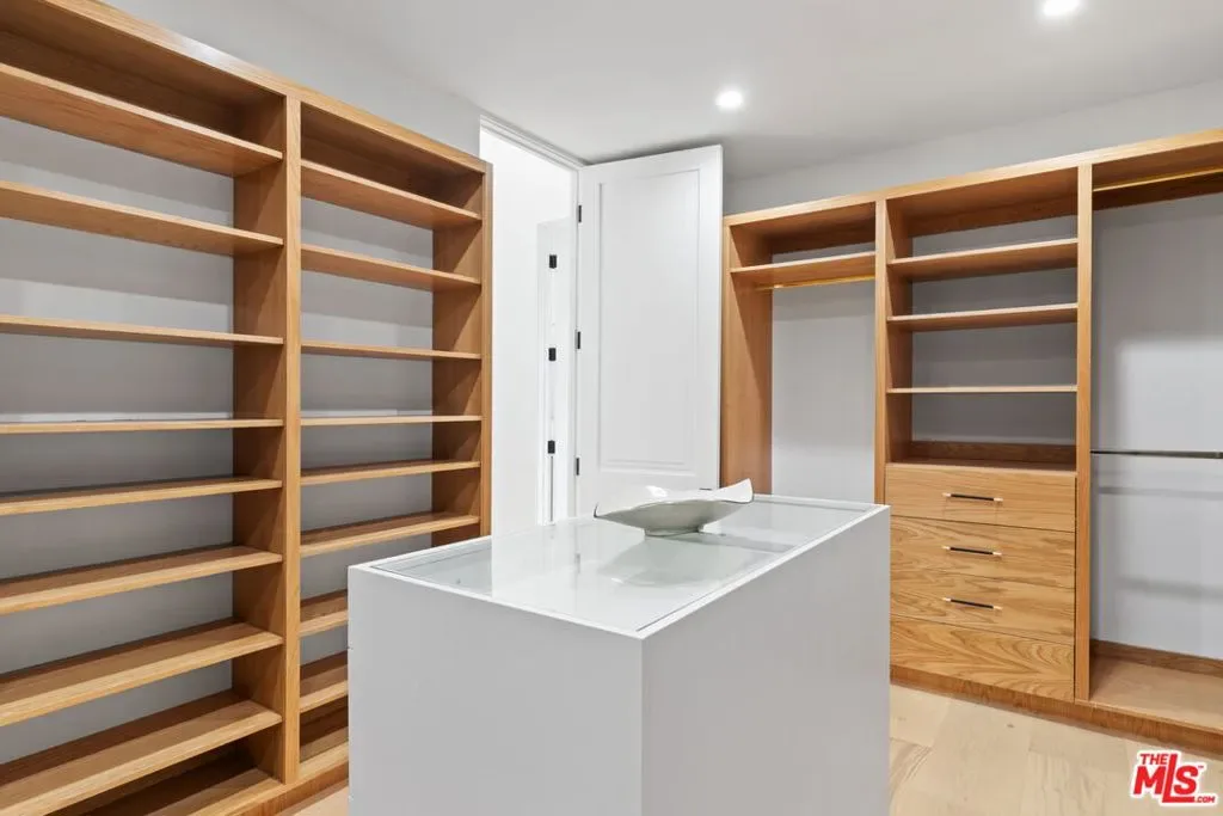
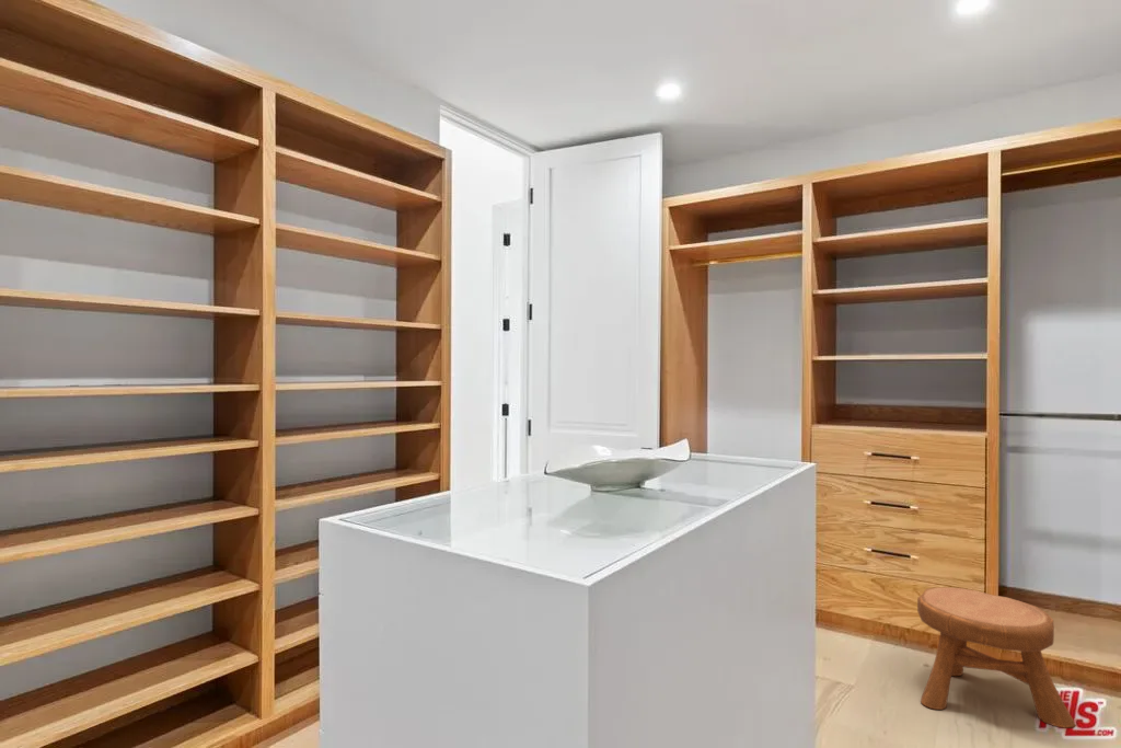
+ stool [916,586,1077,729]
